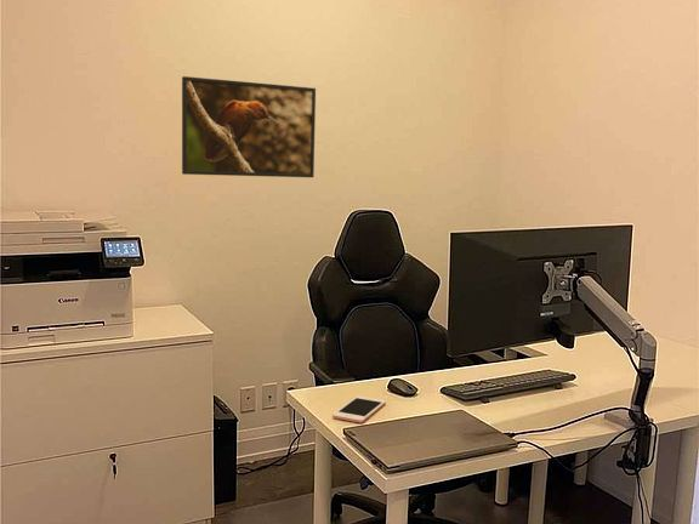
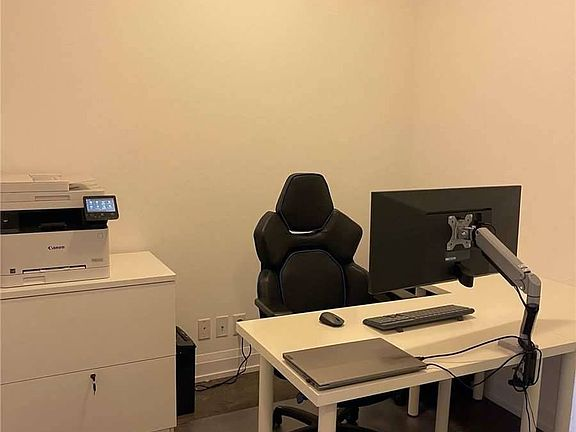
- cell phone [331,395,387,425]
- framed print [181,75,317,178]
